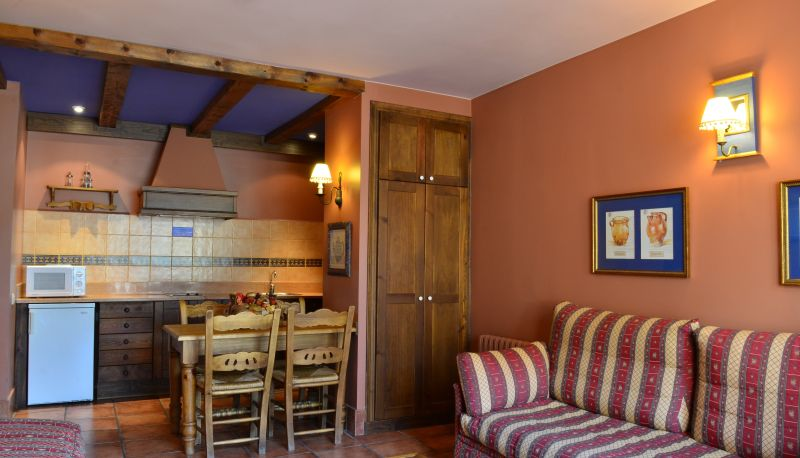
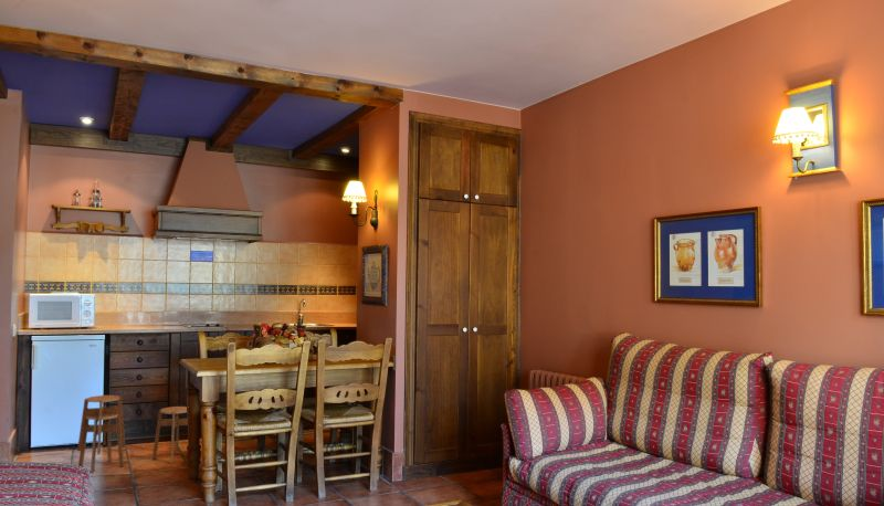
+ stool [76,394,189,474]
